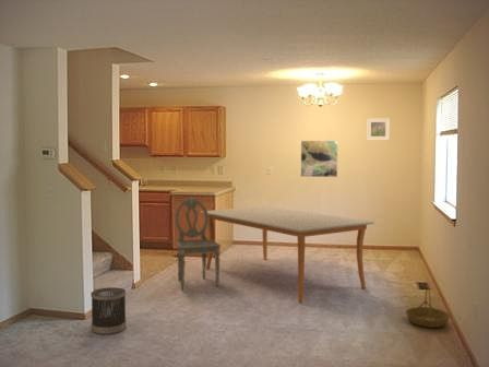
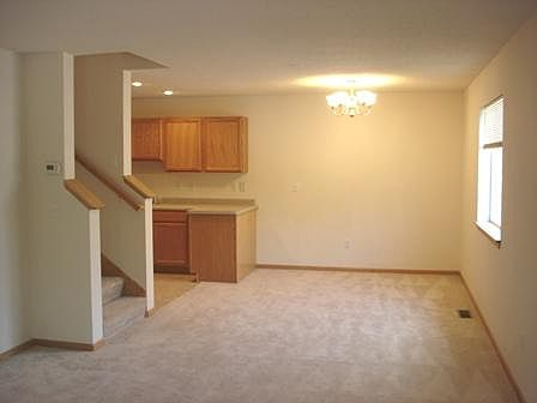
- dining table [199,205,375,304]
- basket [405,285,452,329]
- dining chair [175,196,222,292]
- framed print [300,140,338,178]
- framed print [366,117,391,142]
- wastebasket [90,286,127,336]
